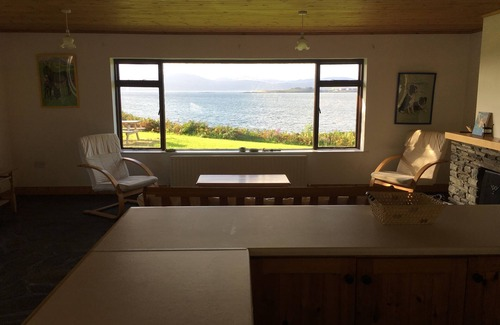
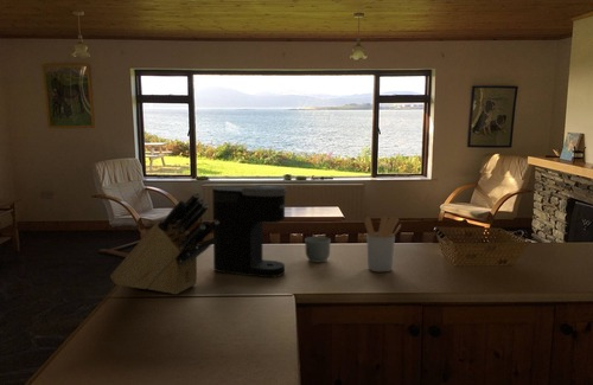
+ coffee maker [211,184,289,278]
+ knife block [109,191,218,295]
+ utensil holder [363,214,402,272]
+ mug [304,236,332,263]
